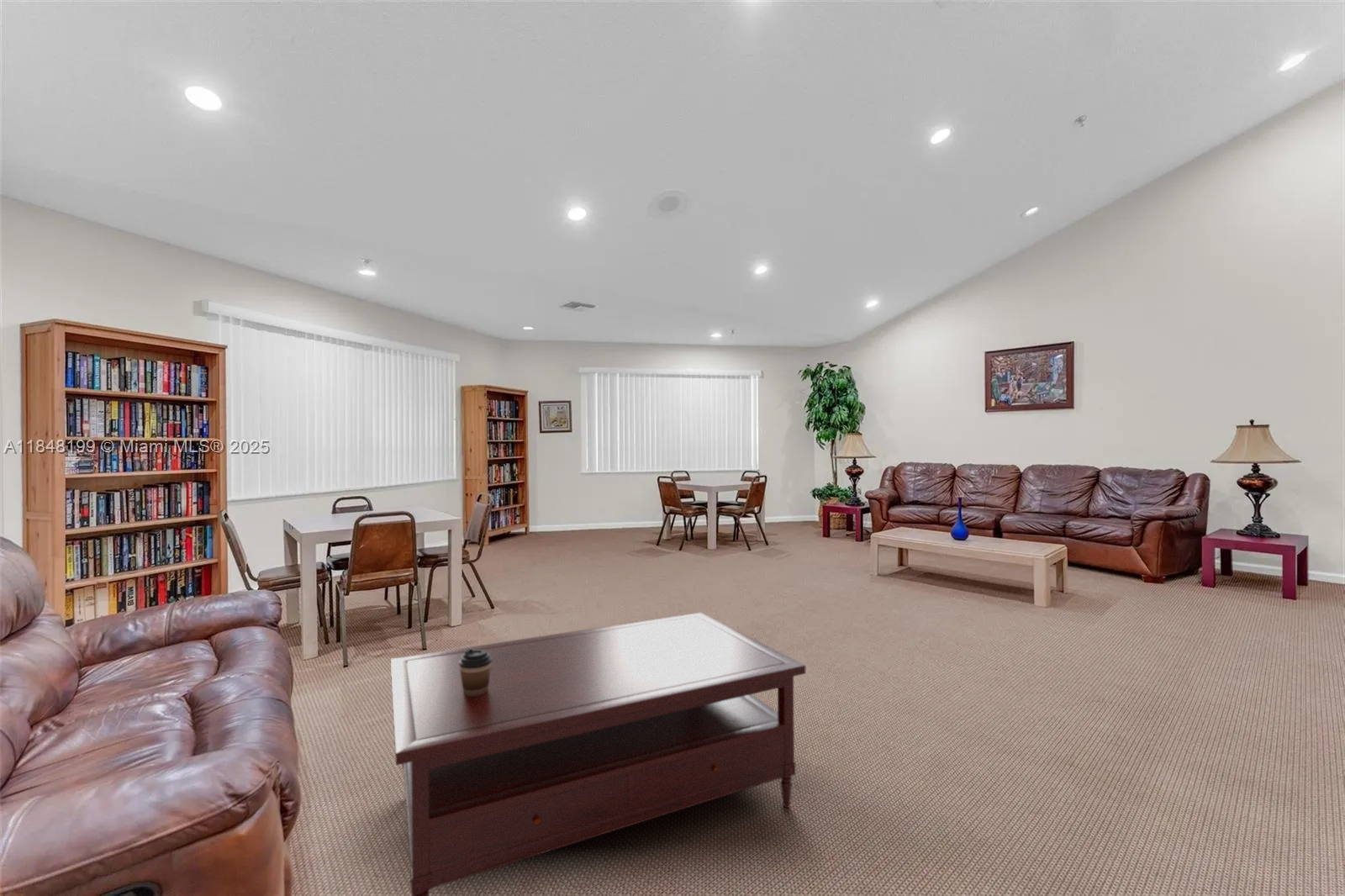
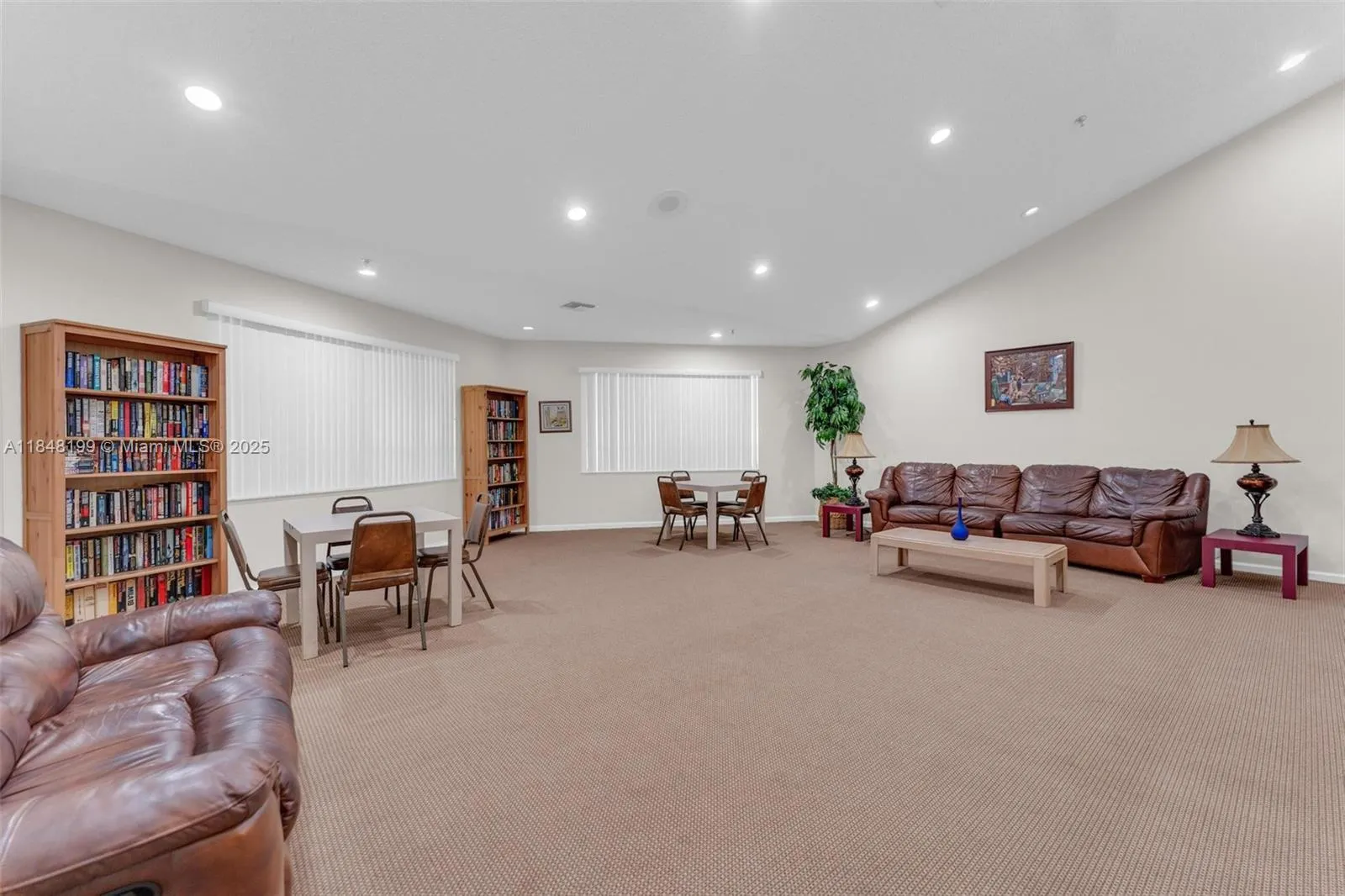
- coffee cup [459,648,492,696]
- coffee table [390,611,806,896]
